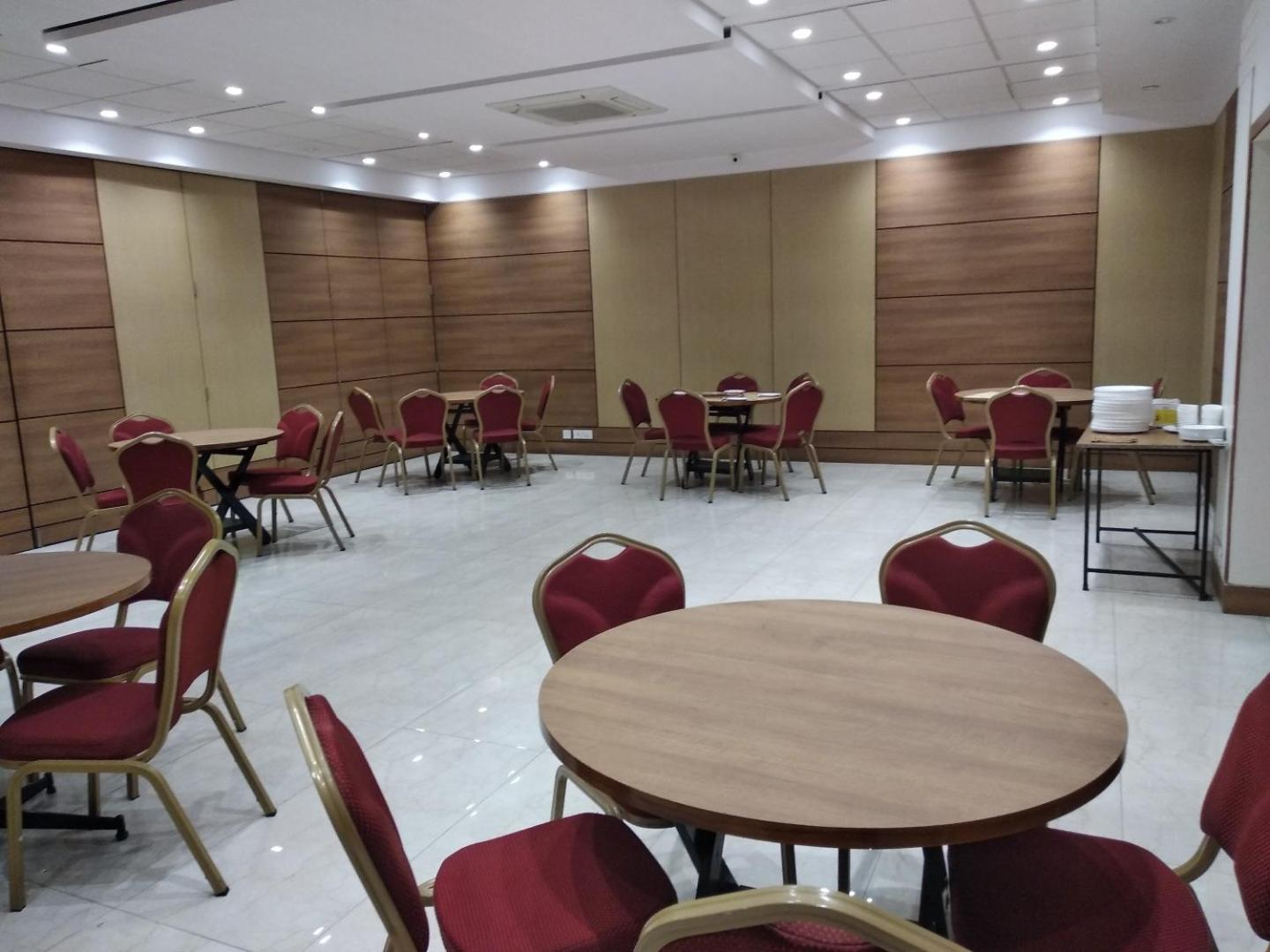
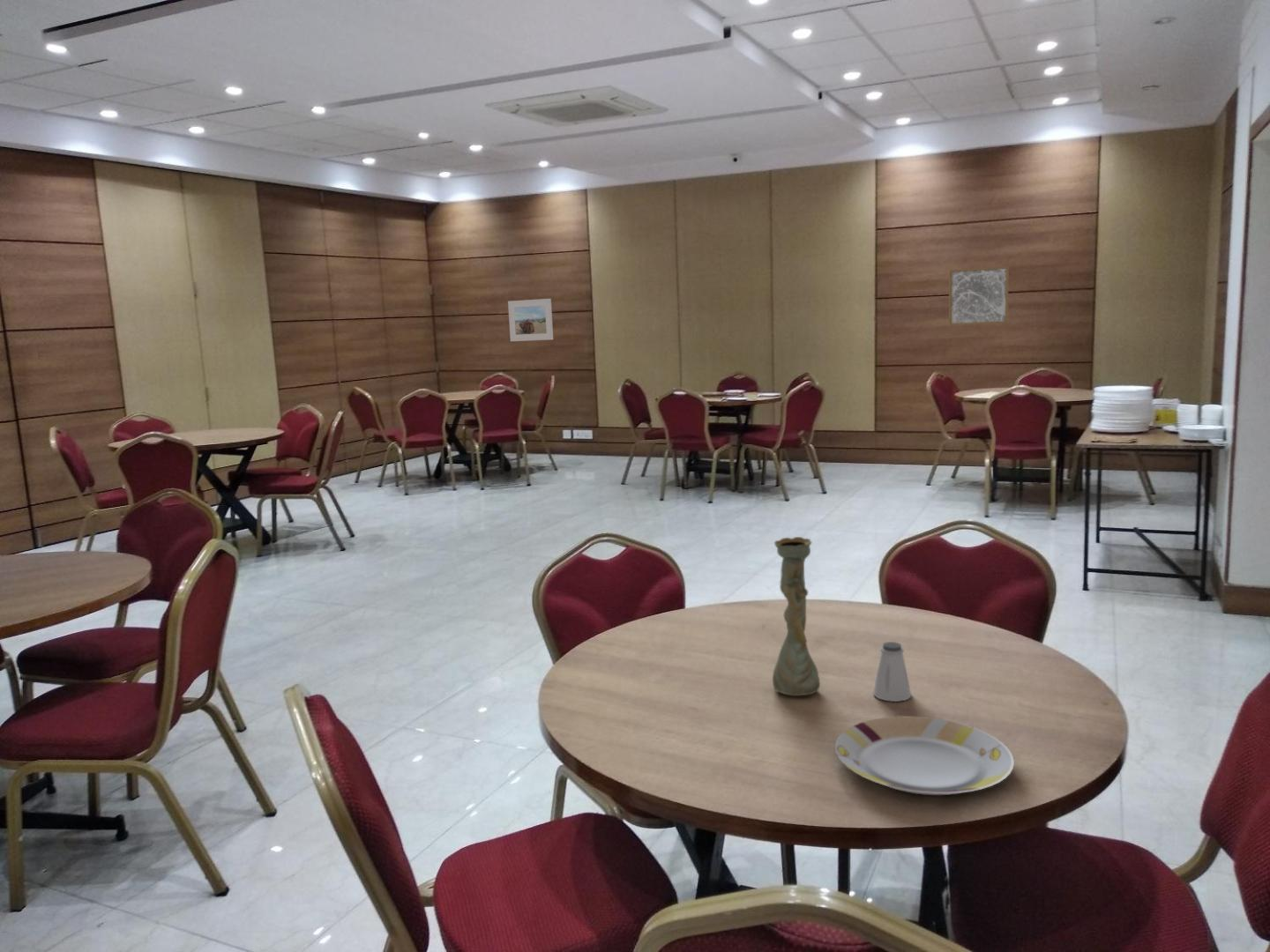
+ plate [834,715,1015,796]
+ wall art [948,265,1010,326]
+ saltshaker [872,641,912,703]
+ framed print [507,298,554,342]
+ vase [772,536,821,697]
